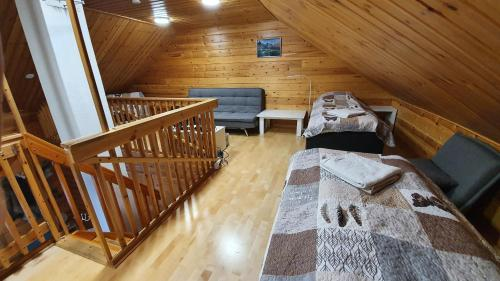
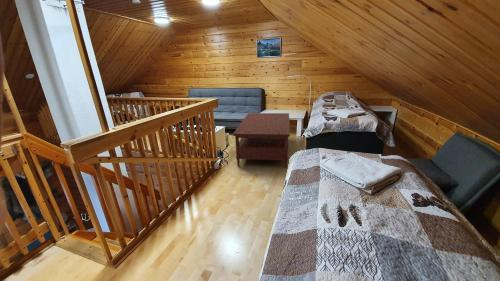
+ coffee table [232,112,291,169]
